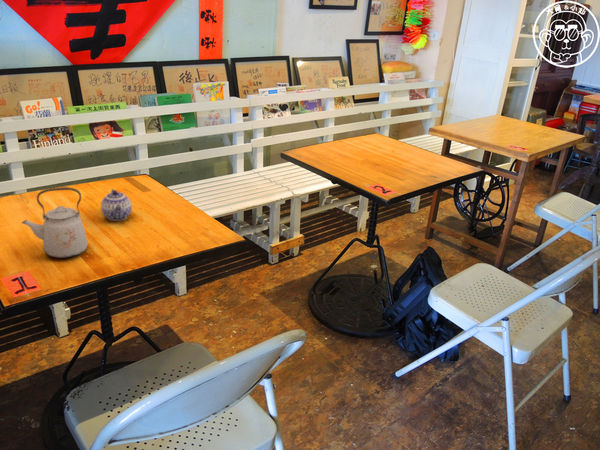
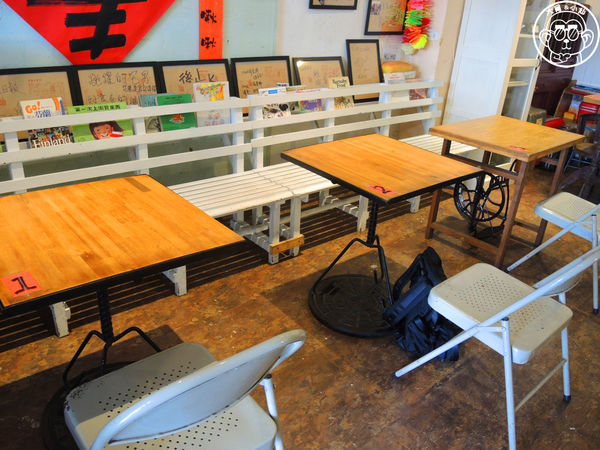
- kettle [21,186,89,259]
- teapot [100,188,133,222]
